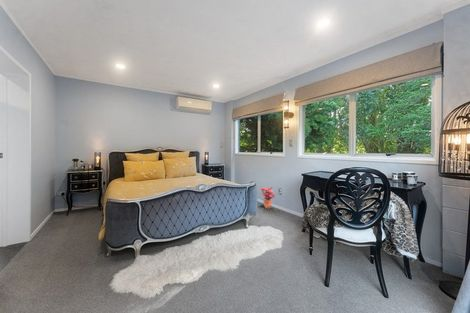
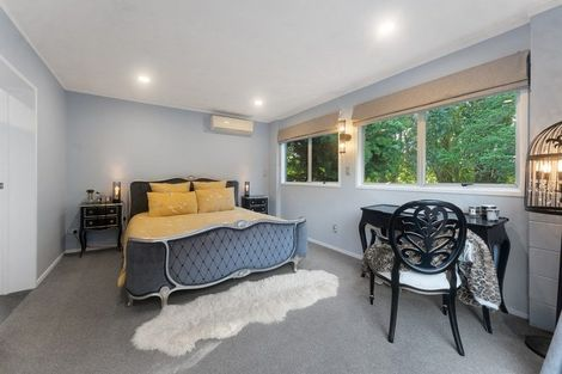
- potted plant [259,186,277,209]
